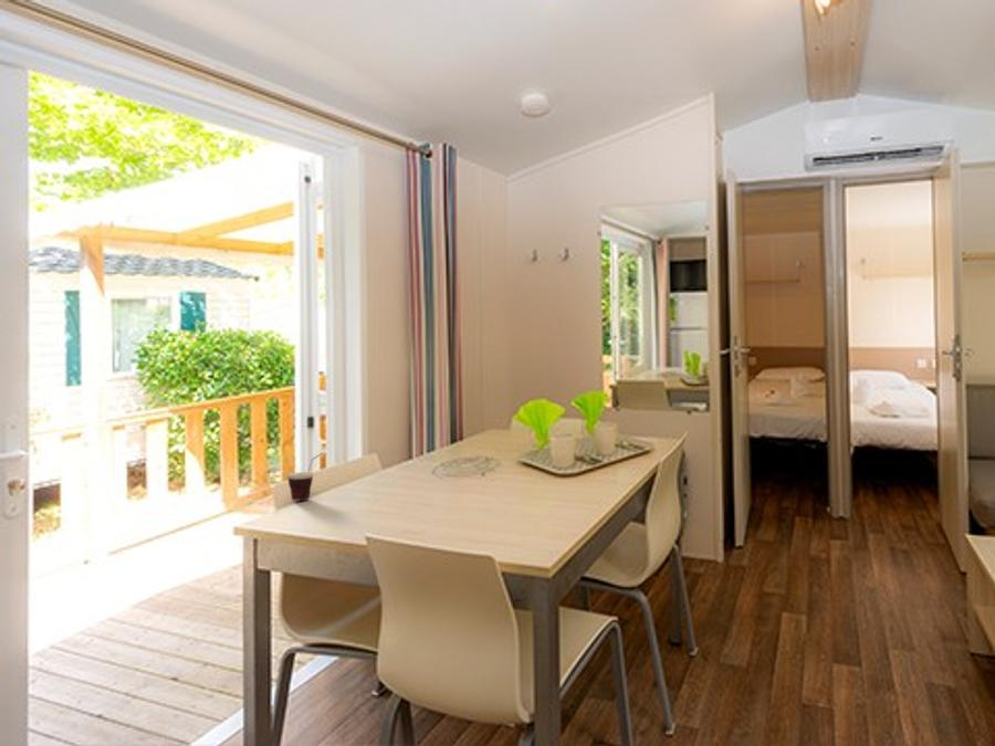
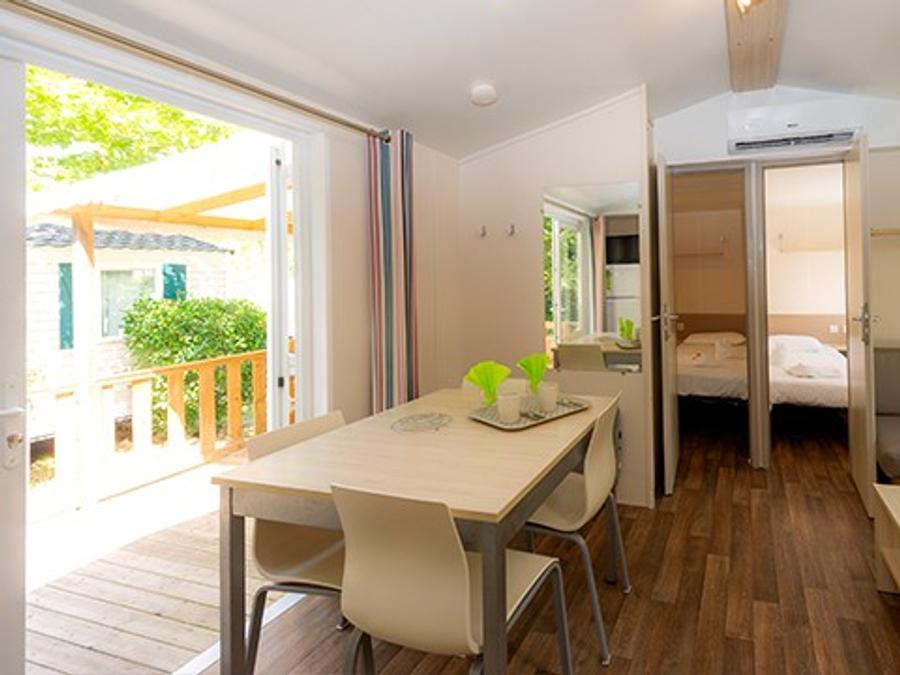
- cup [286,452,324,501]
